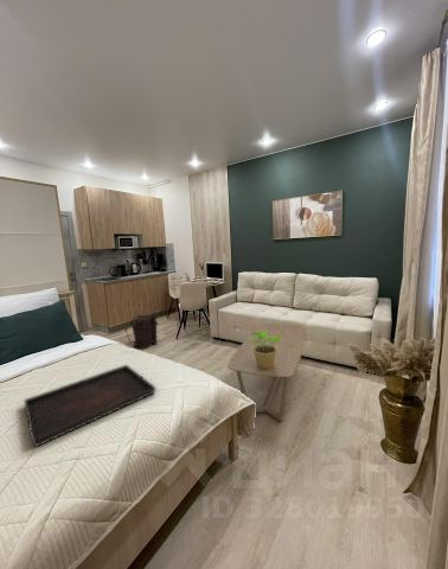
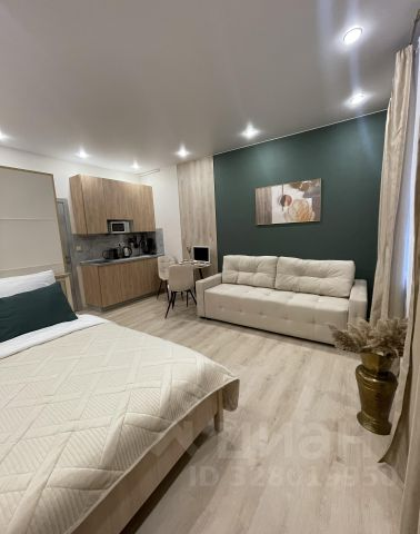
- coffee table [226,322,307,422]
- serving tray [23,364,158,448]
- potted plant [249,331,282,369]
- backpack [124,312,159,350]
